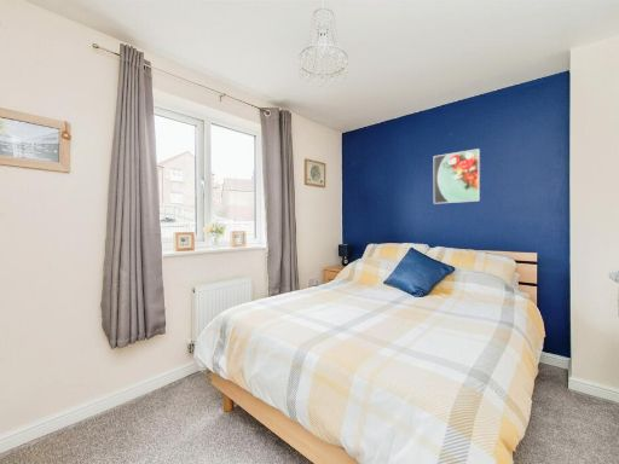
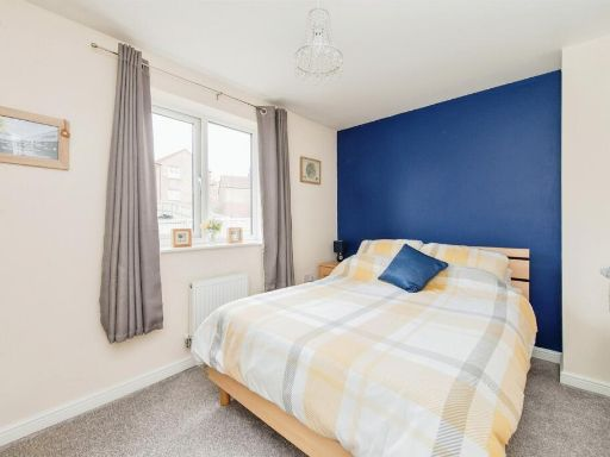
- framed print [433,147,481,205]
